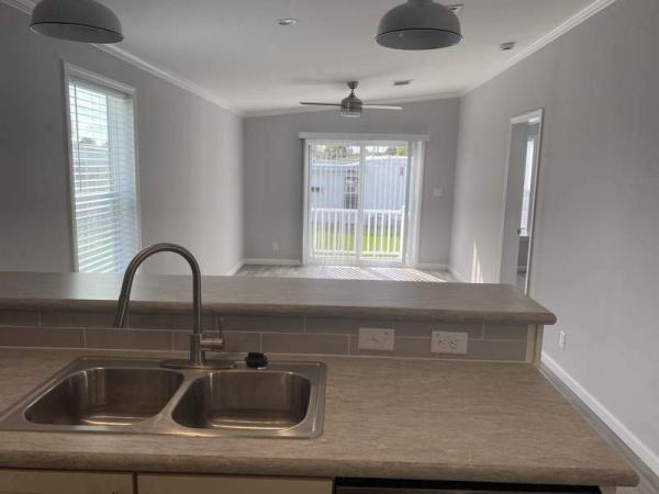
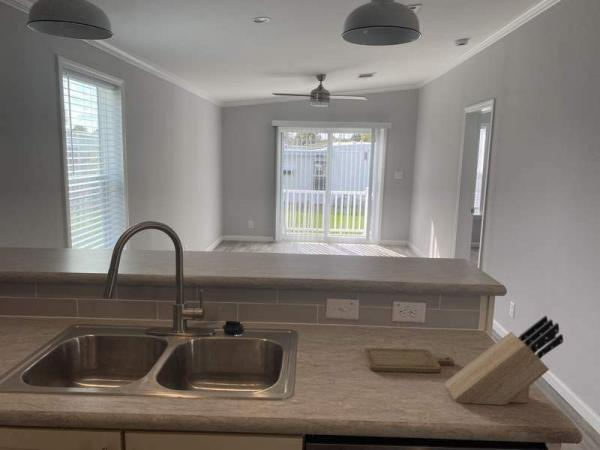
+ knife block [444,315,564,406]
+ chopping board [363,347,455,373]
